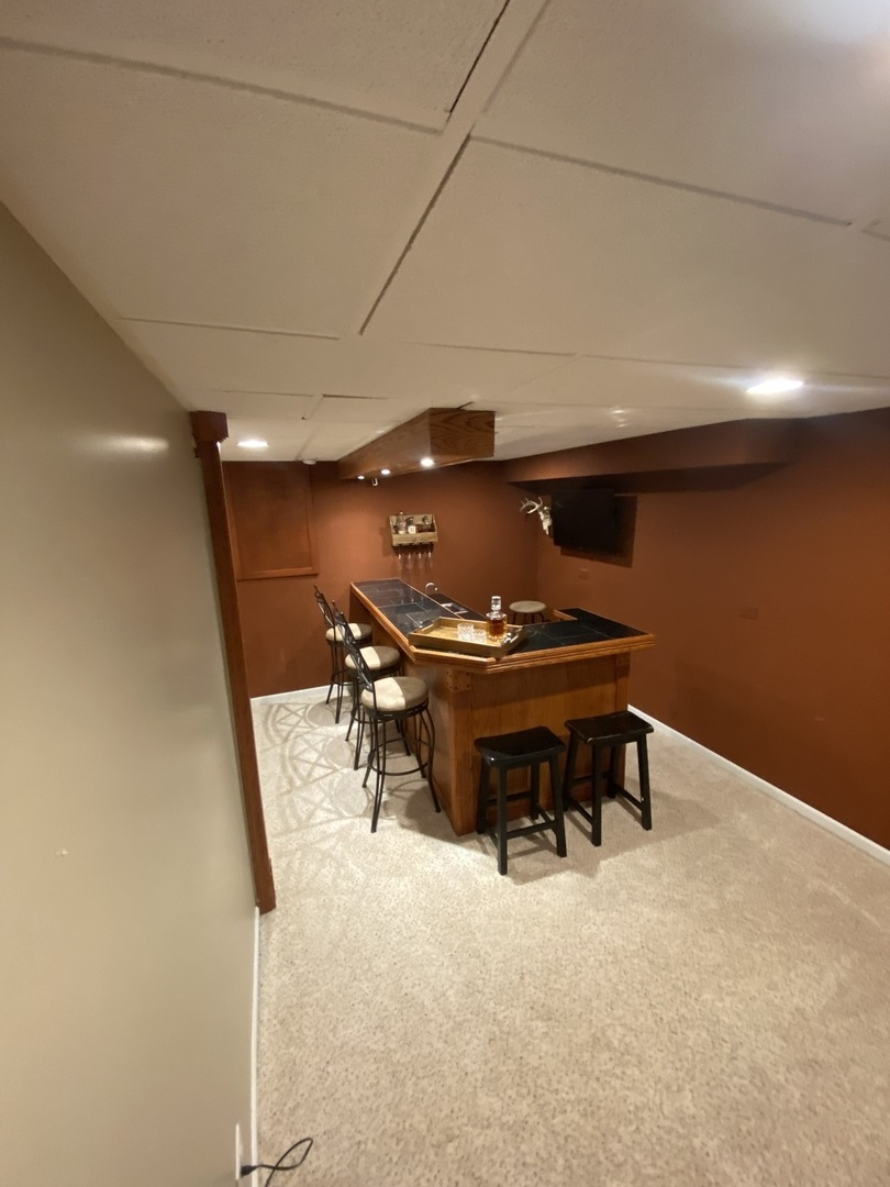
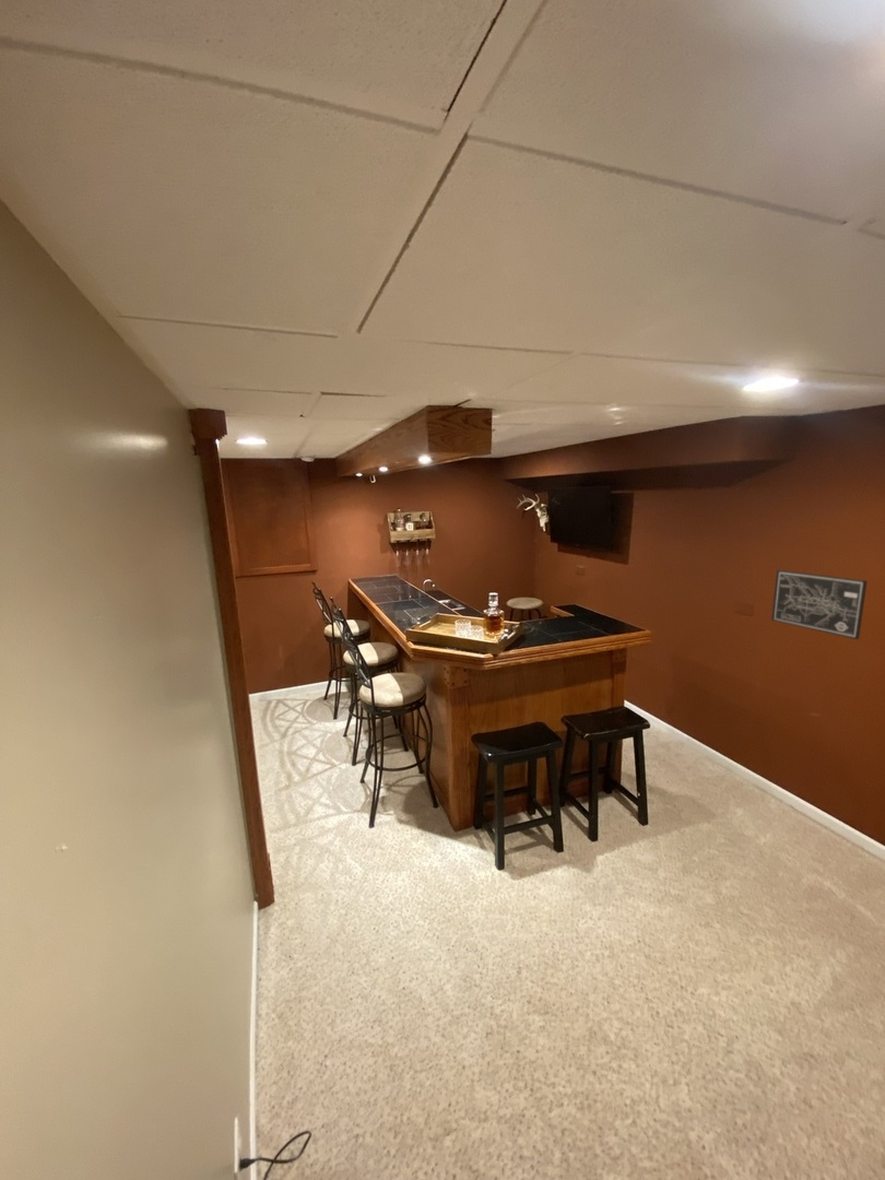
+ wall art [770,569,869,640]
